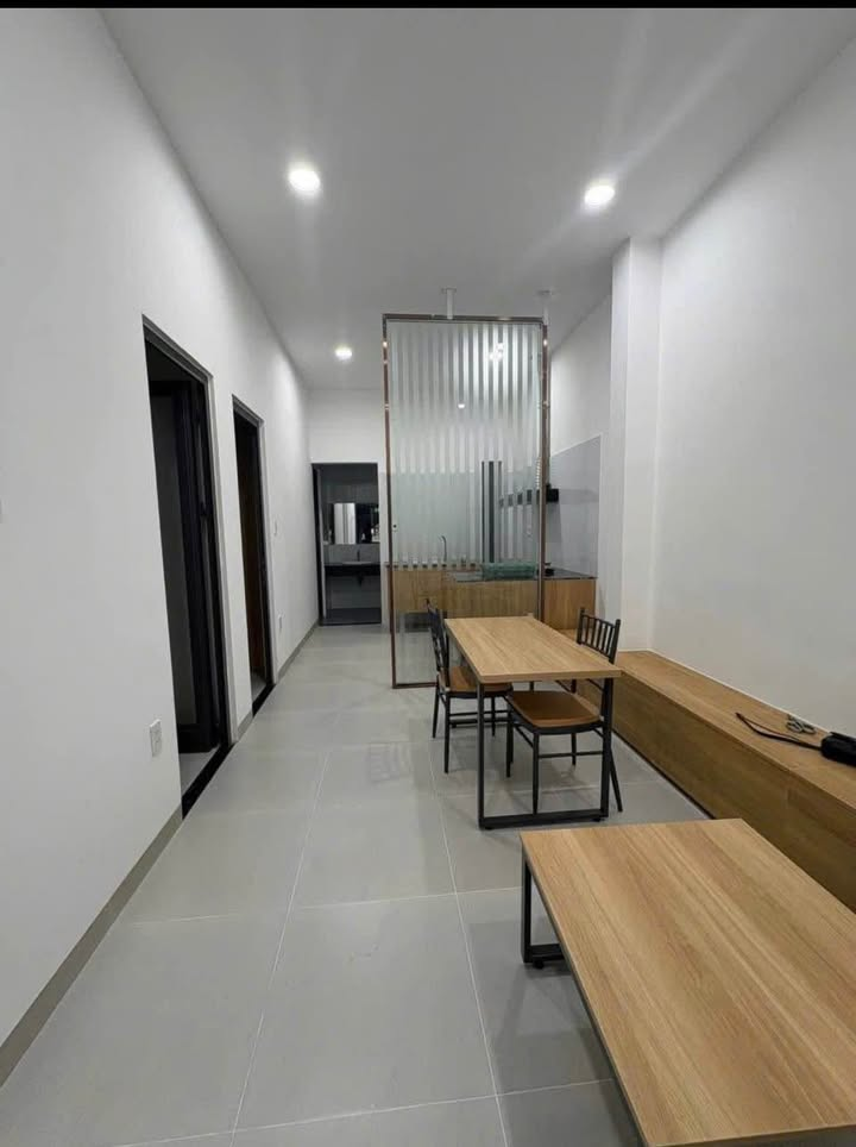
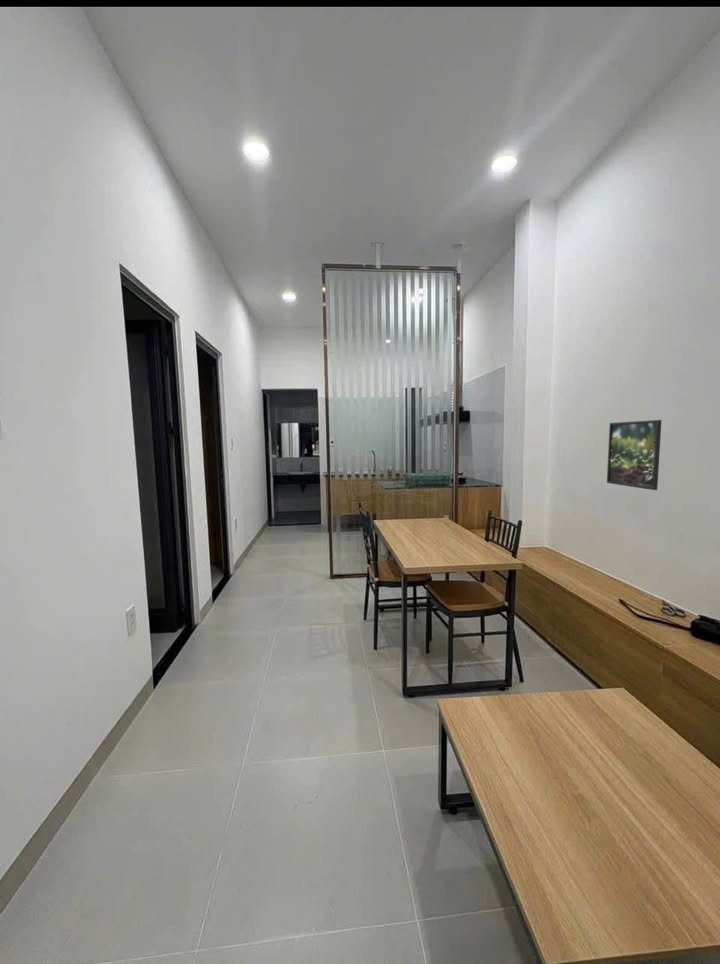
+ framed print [606,419,663,491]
